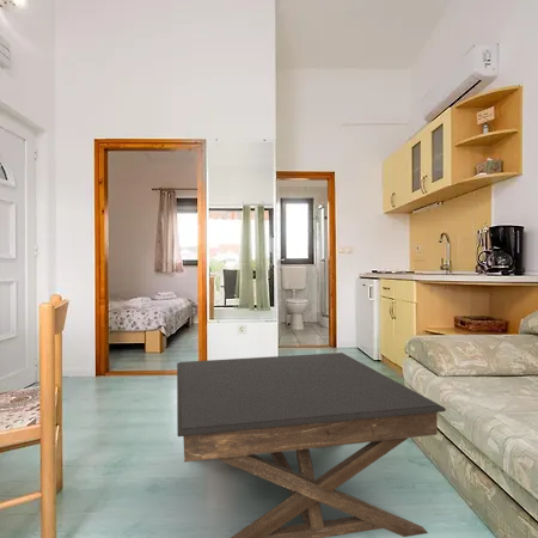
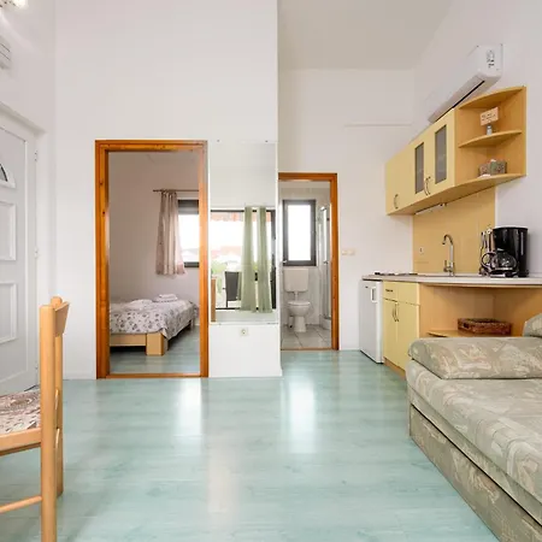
- coffee table [176,351,447,538]
